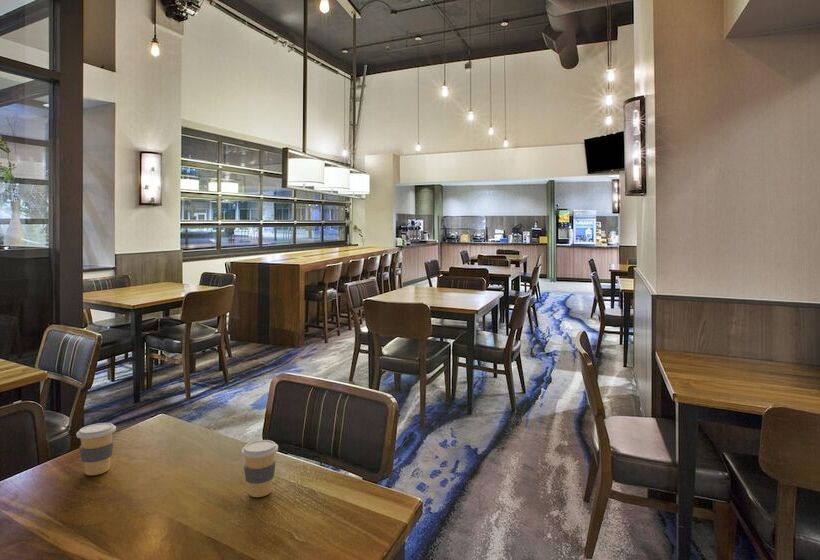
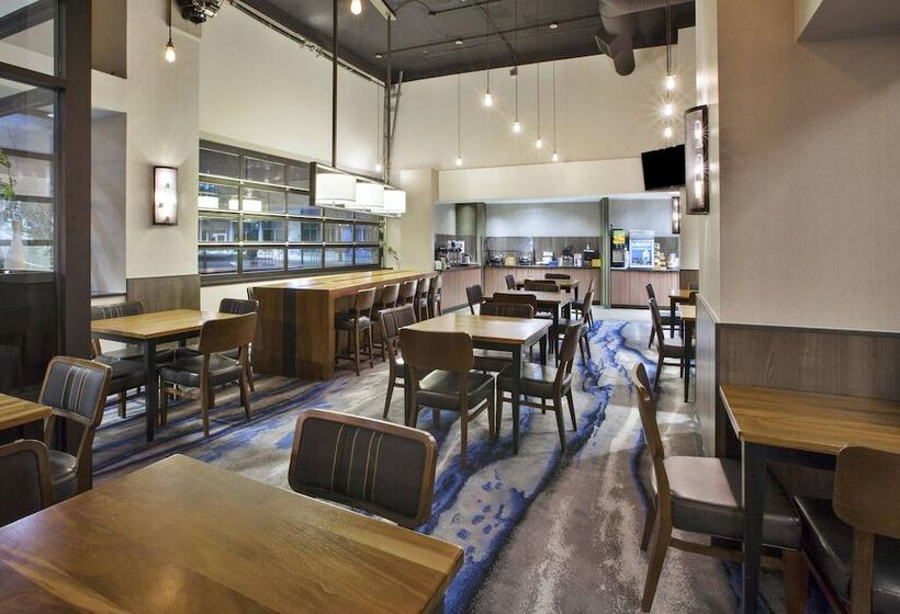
- coffee cup [75,422,117,476]
- coffee cup [240,439,279,498]
